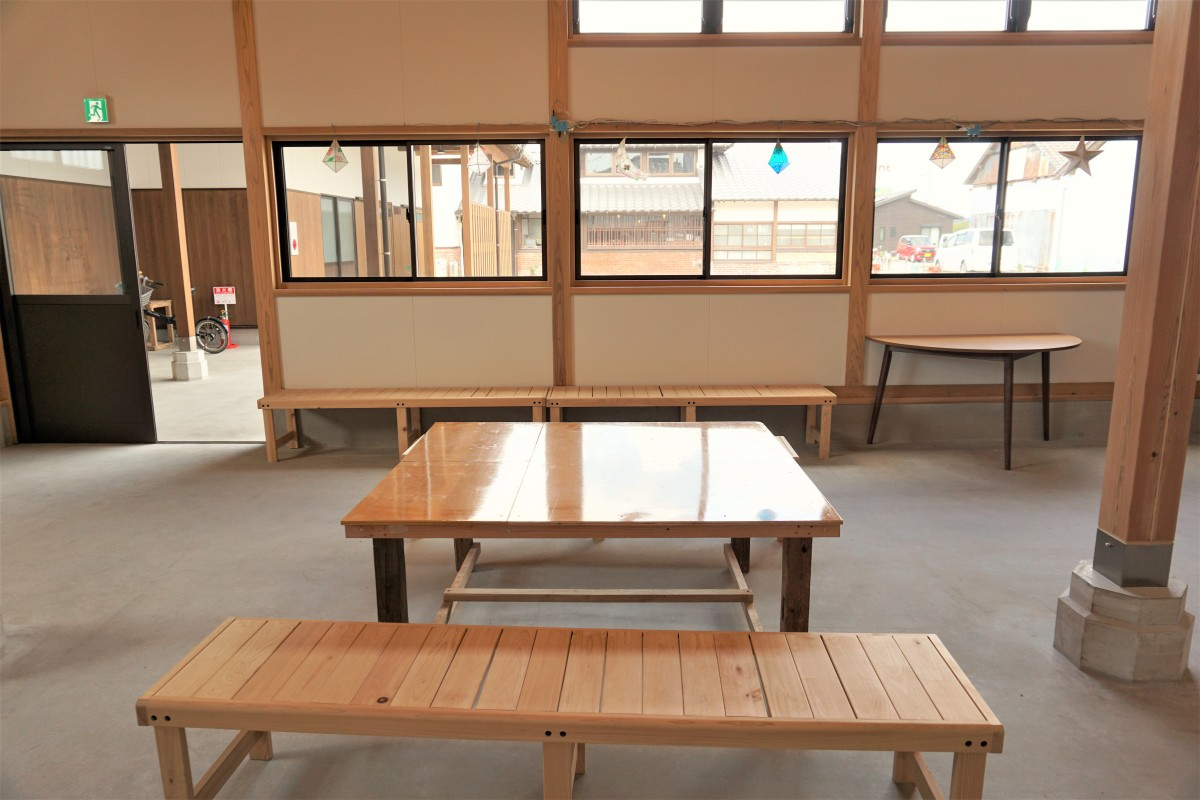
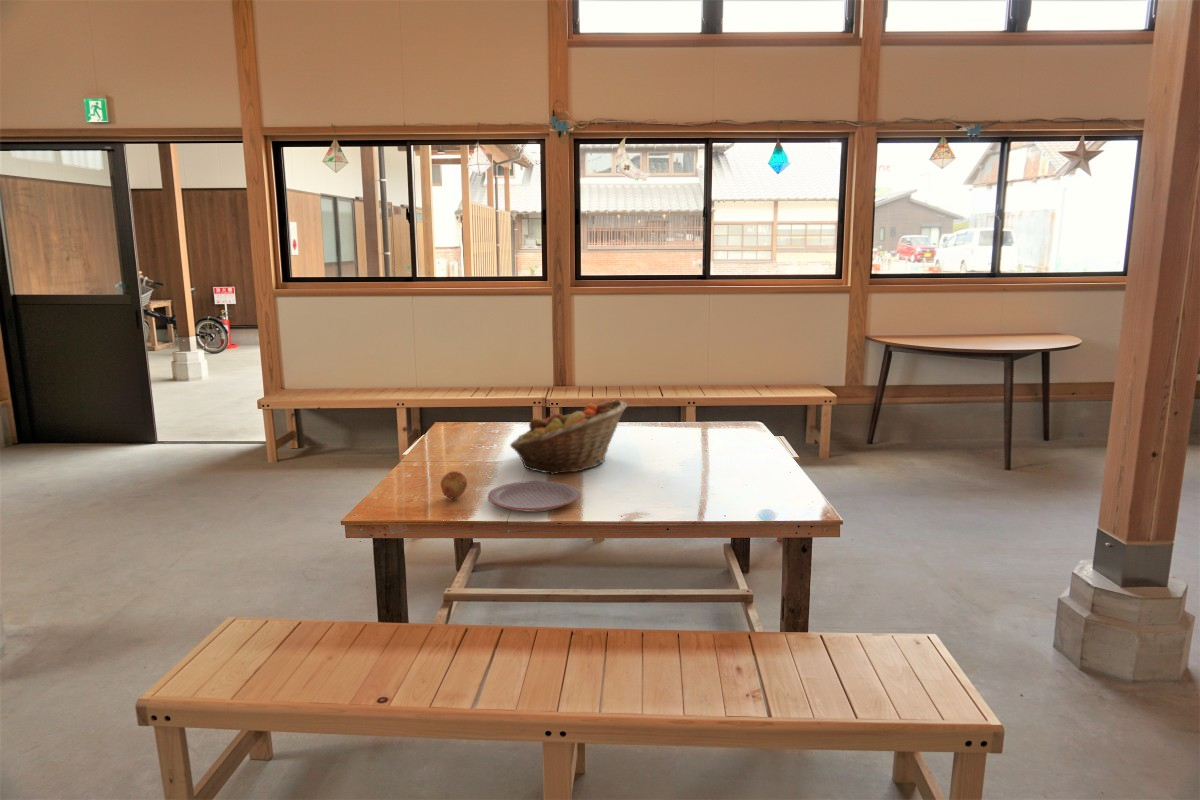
+ plate [486,480,582,512]
+ fruit basket [509,399,628,475]
+ apple [440,470,468,499]
